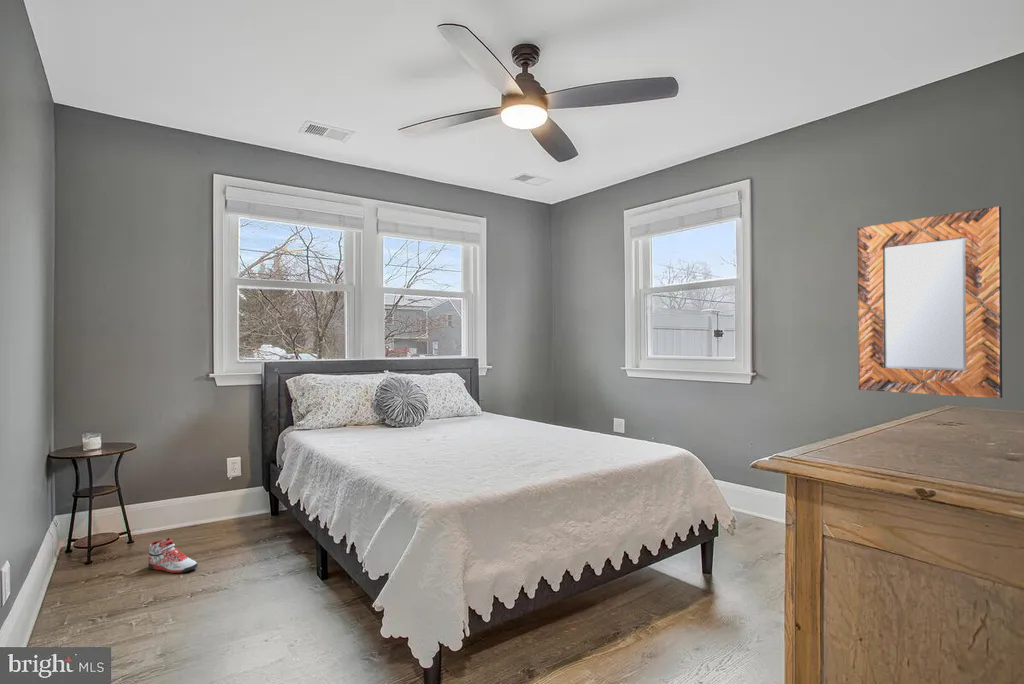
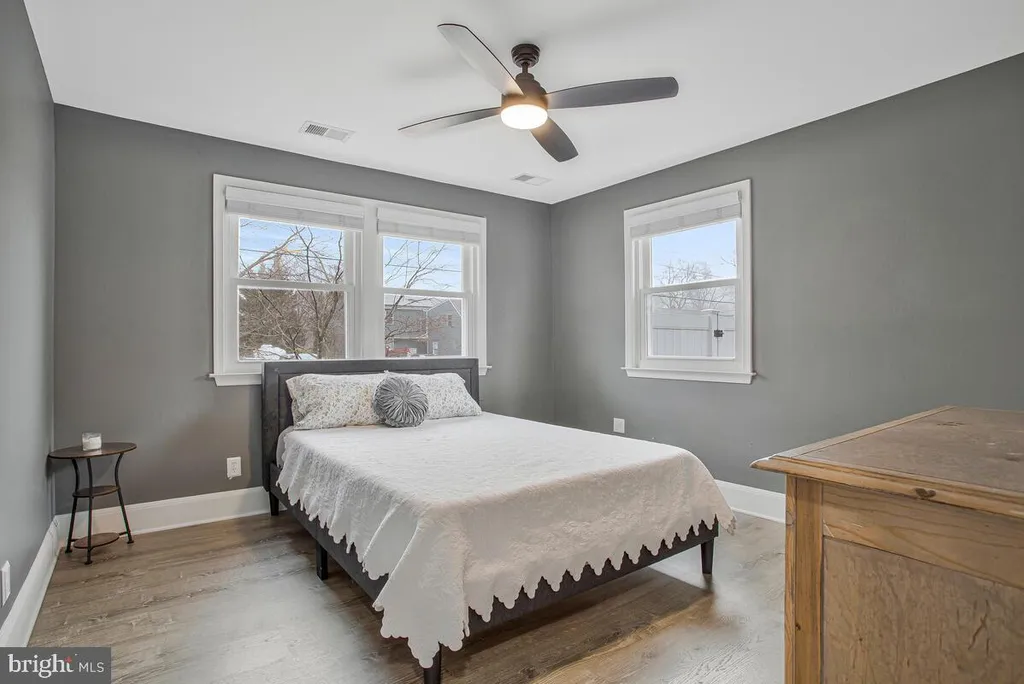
- home mirror [857,205,1003,399]
- sneaker [147,537,199,574]
